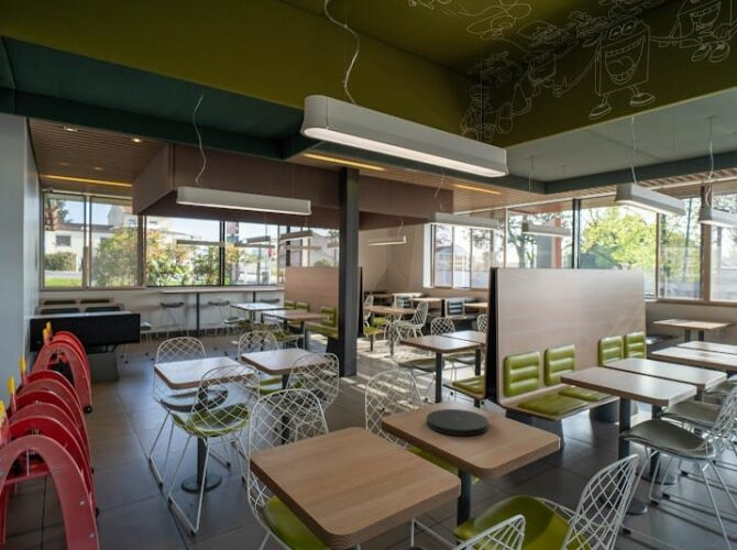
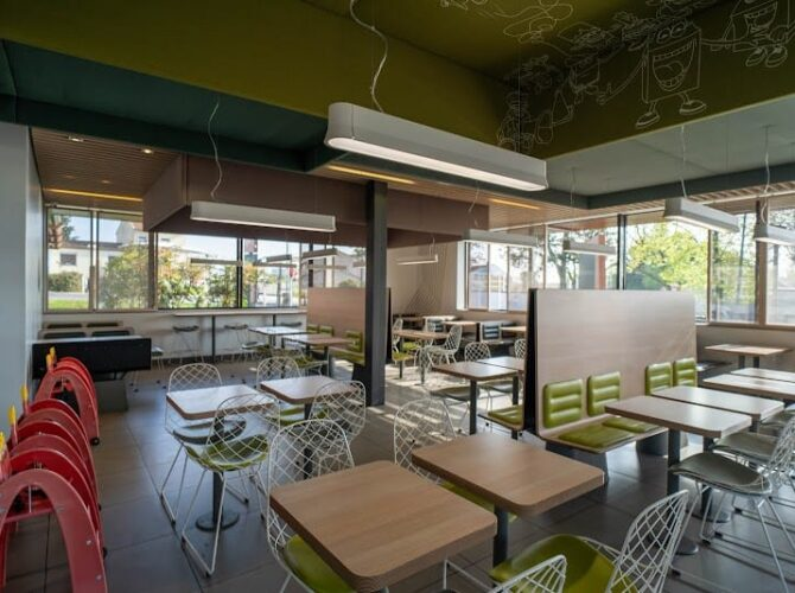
- plate [426,408,490,437]
